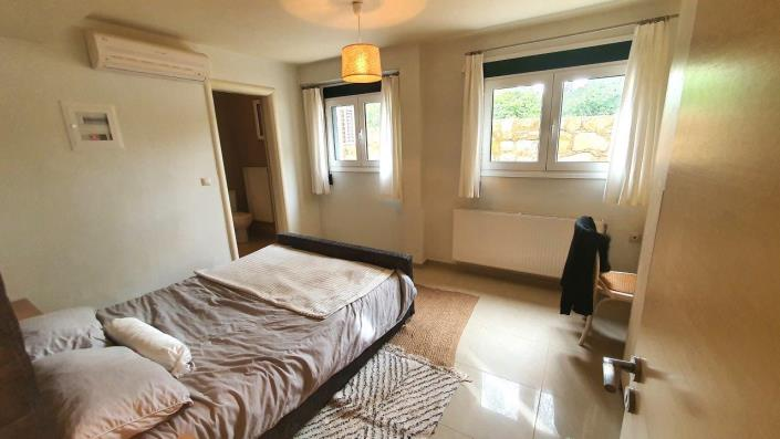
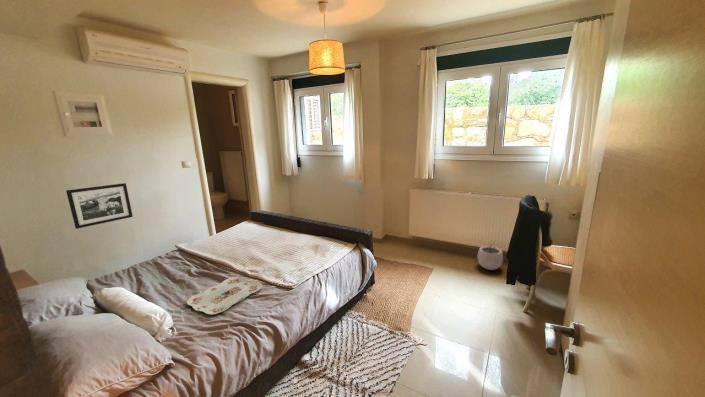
+ picture frame [65,182,134,230]
+ plant pot [476,241,504,271]
+ serving tray [186,276,263,316]
